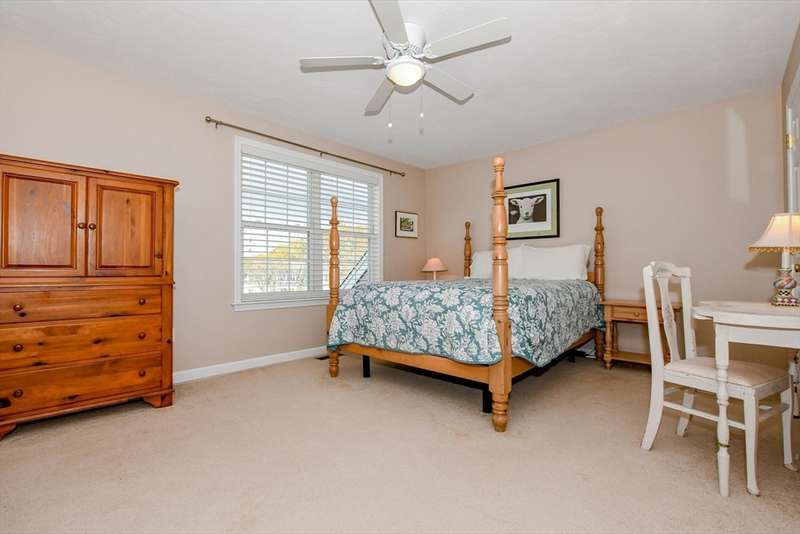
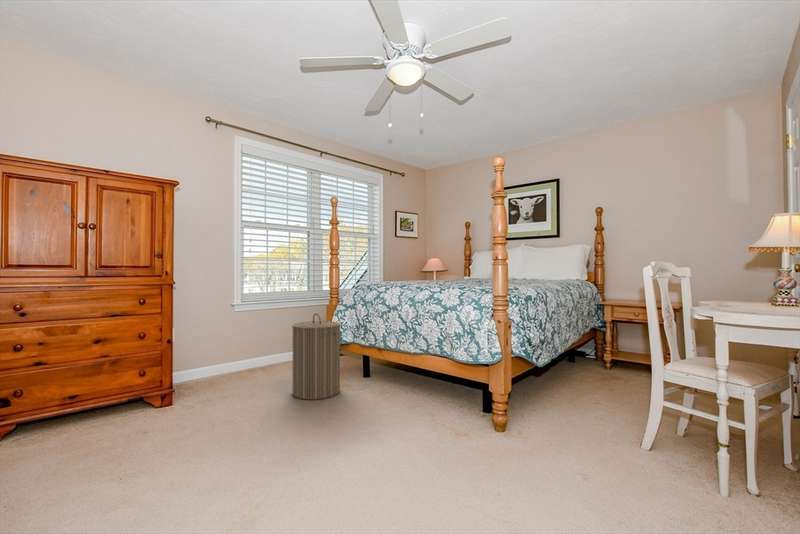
+ laundry hamper [291,312,341,401]
